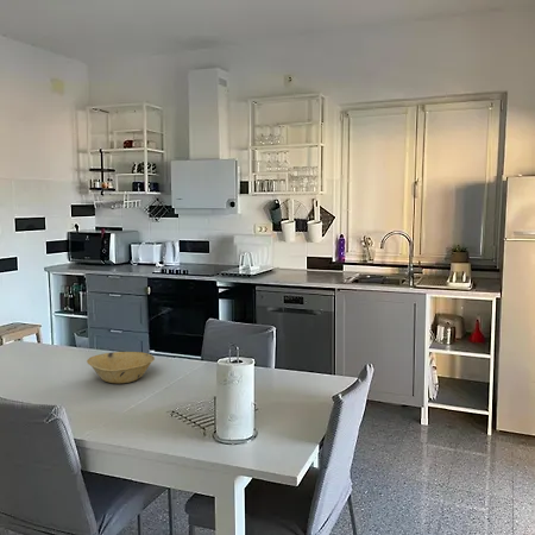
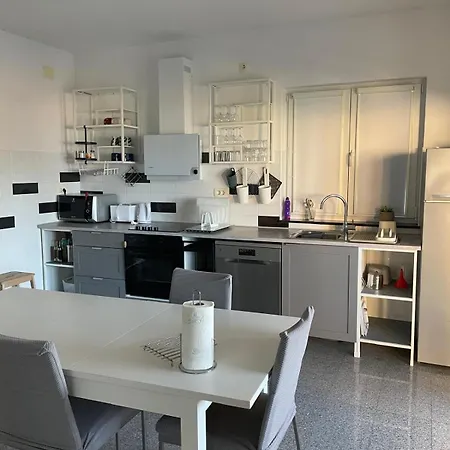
- bowl [86,351,156,384]
